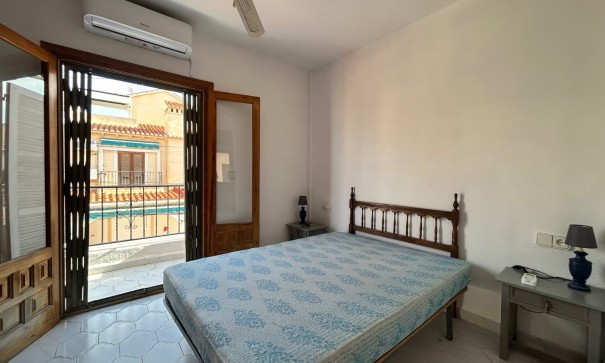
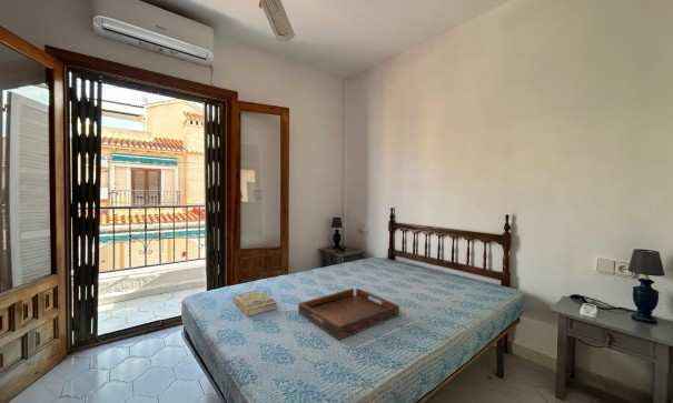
+ serving tray [297,288,400,342]
+ book [232,289,278,318]
